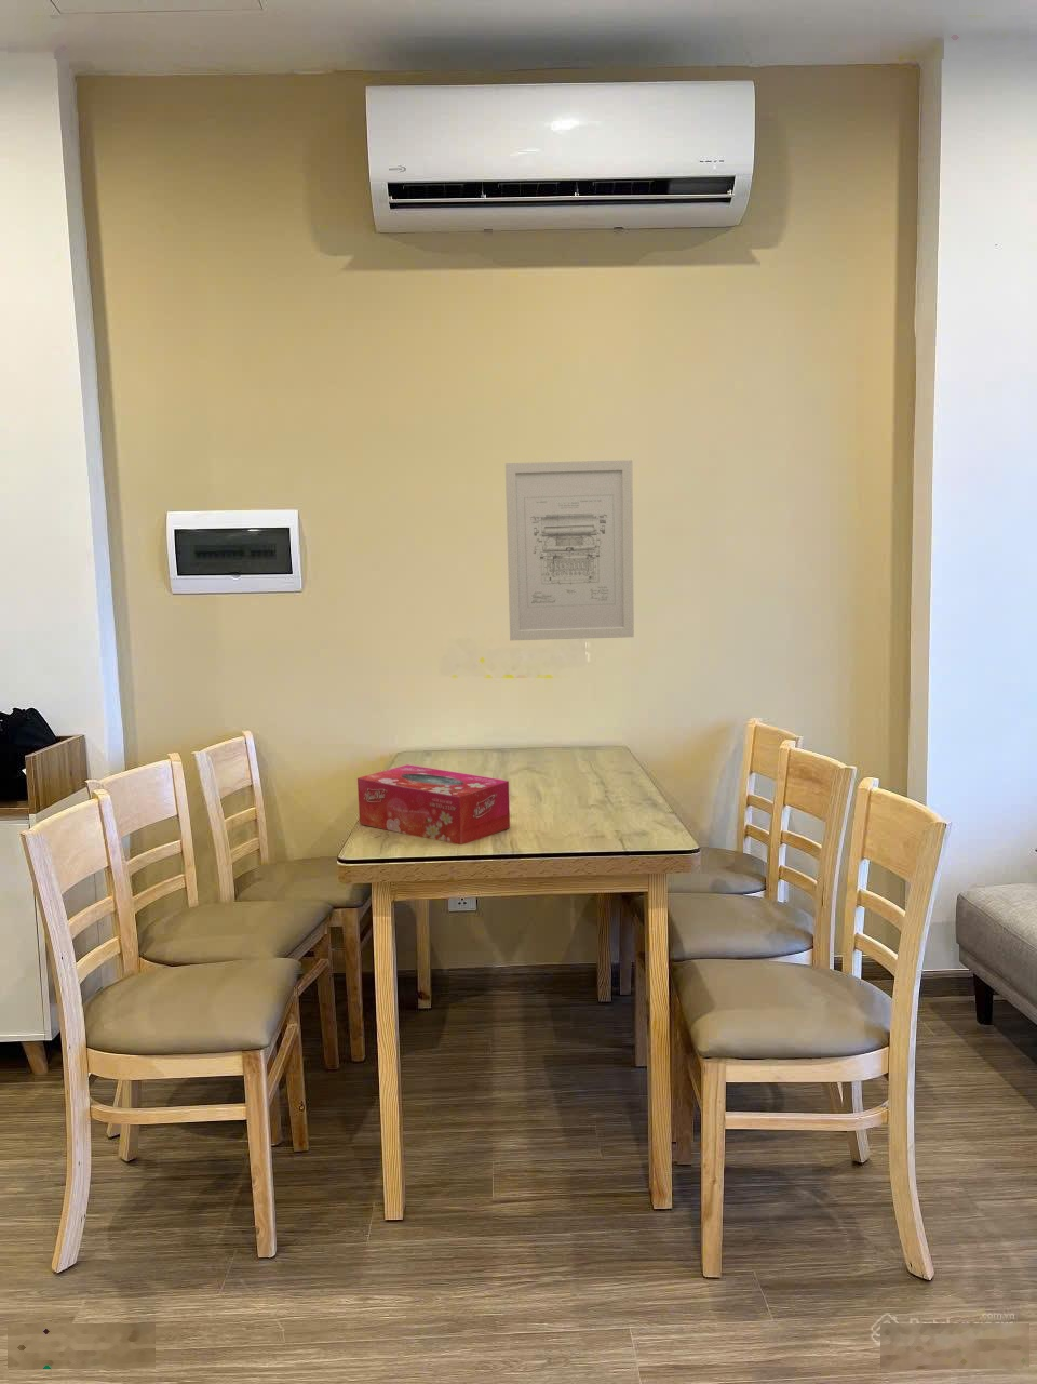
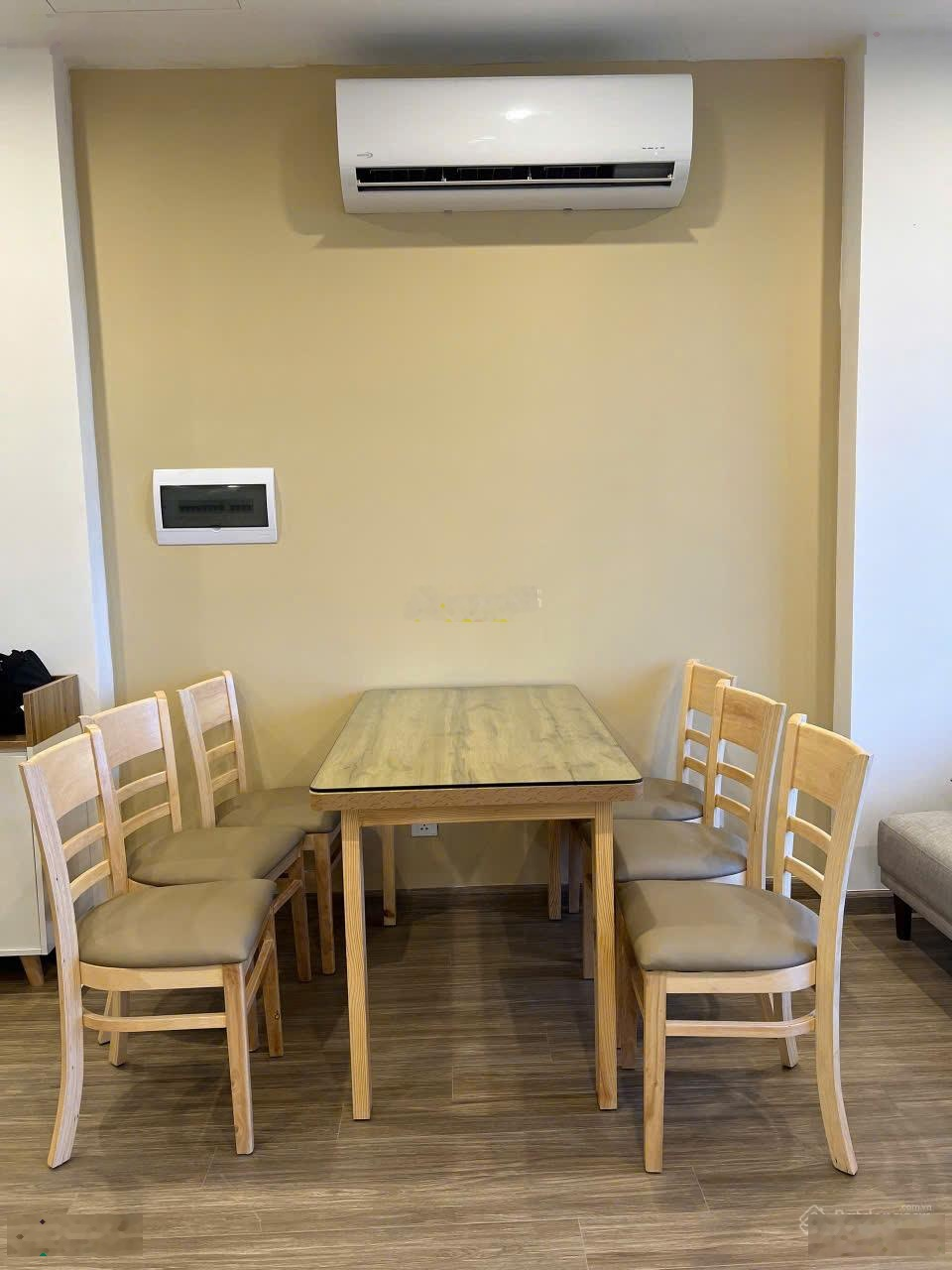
- wall art [504,459,635,641]
- tissue box [356,763,511,846]
